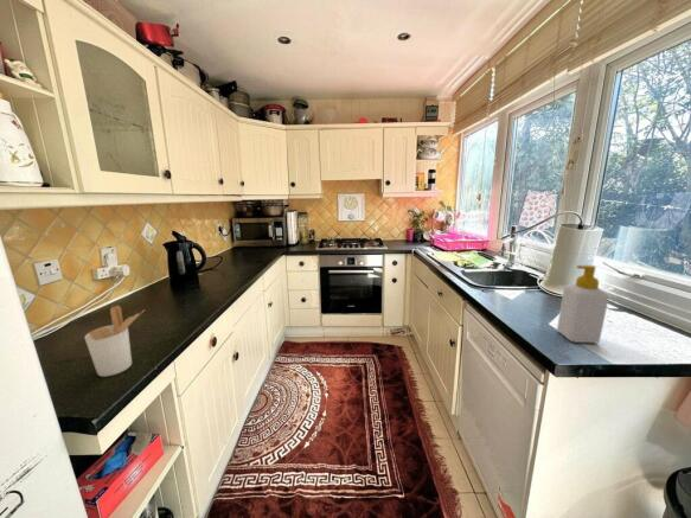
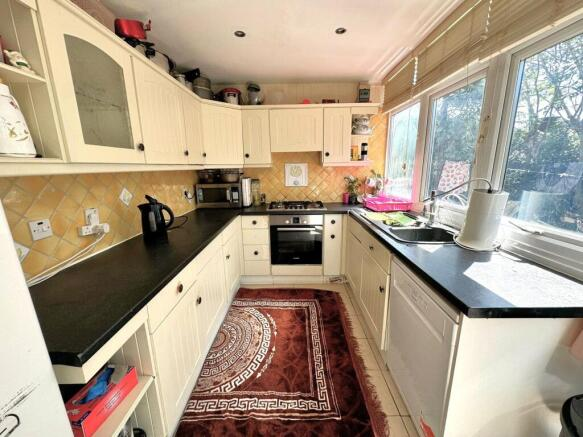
- utensil holder [84,305,145,378]
- soap bottle [556,264,610,345]
